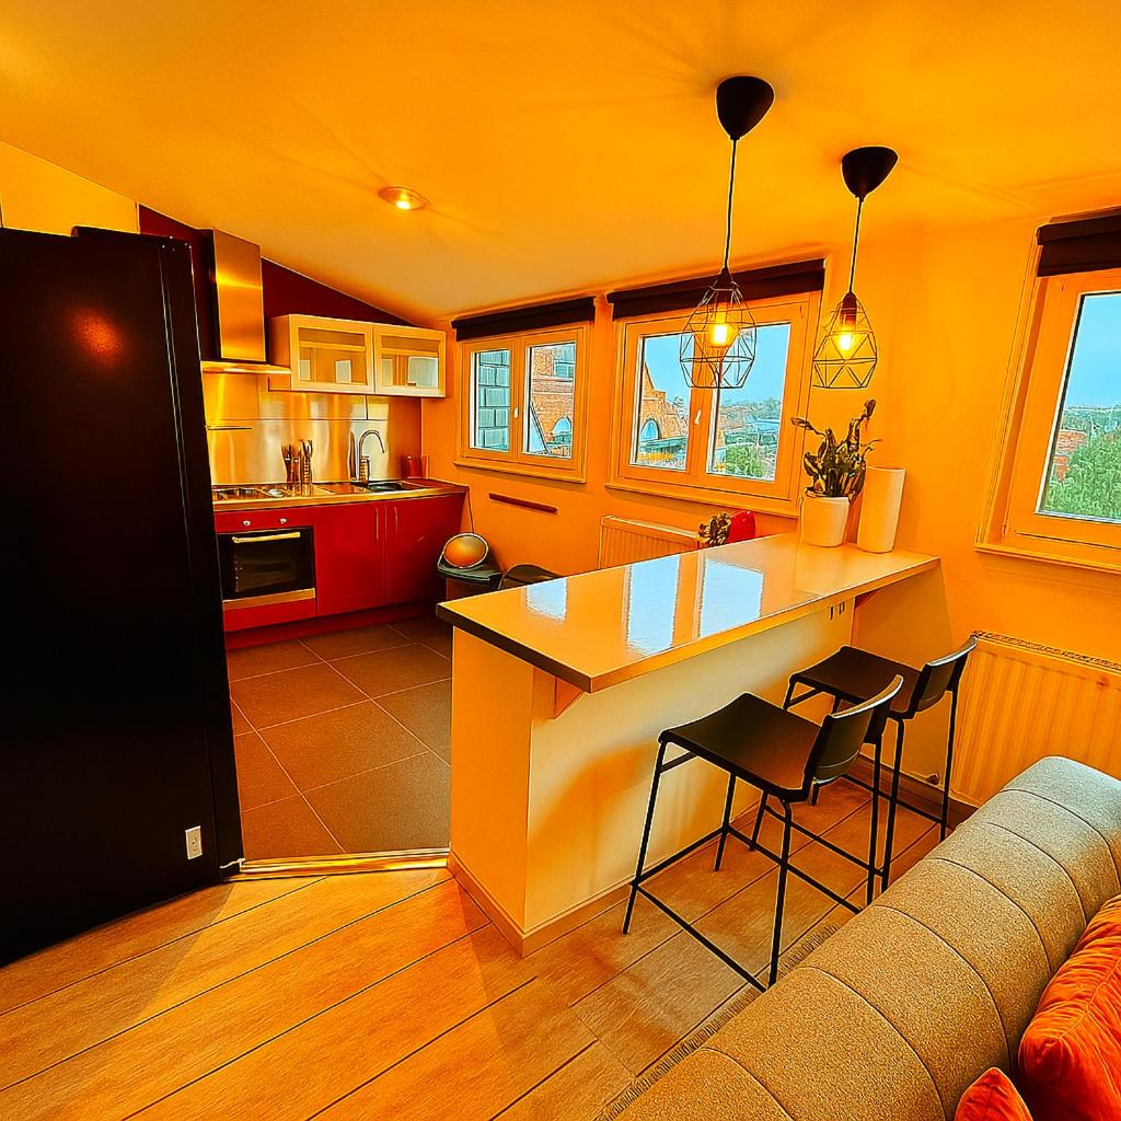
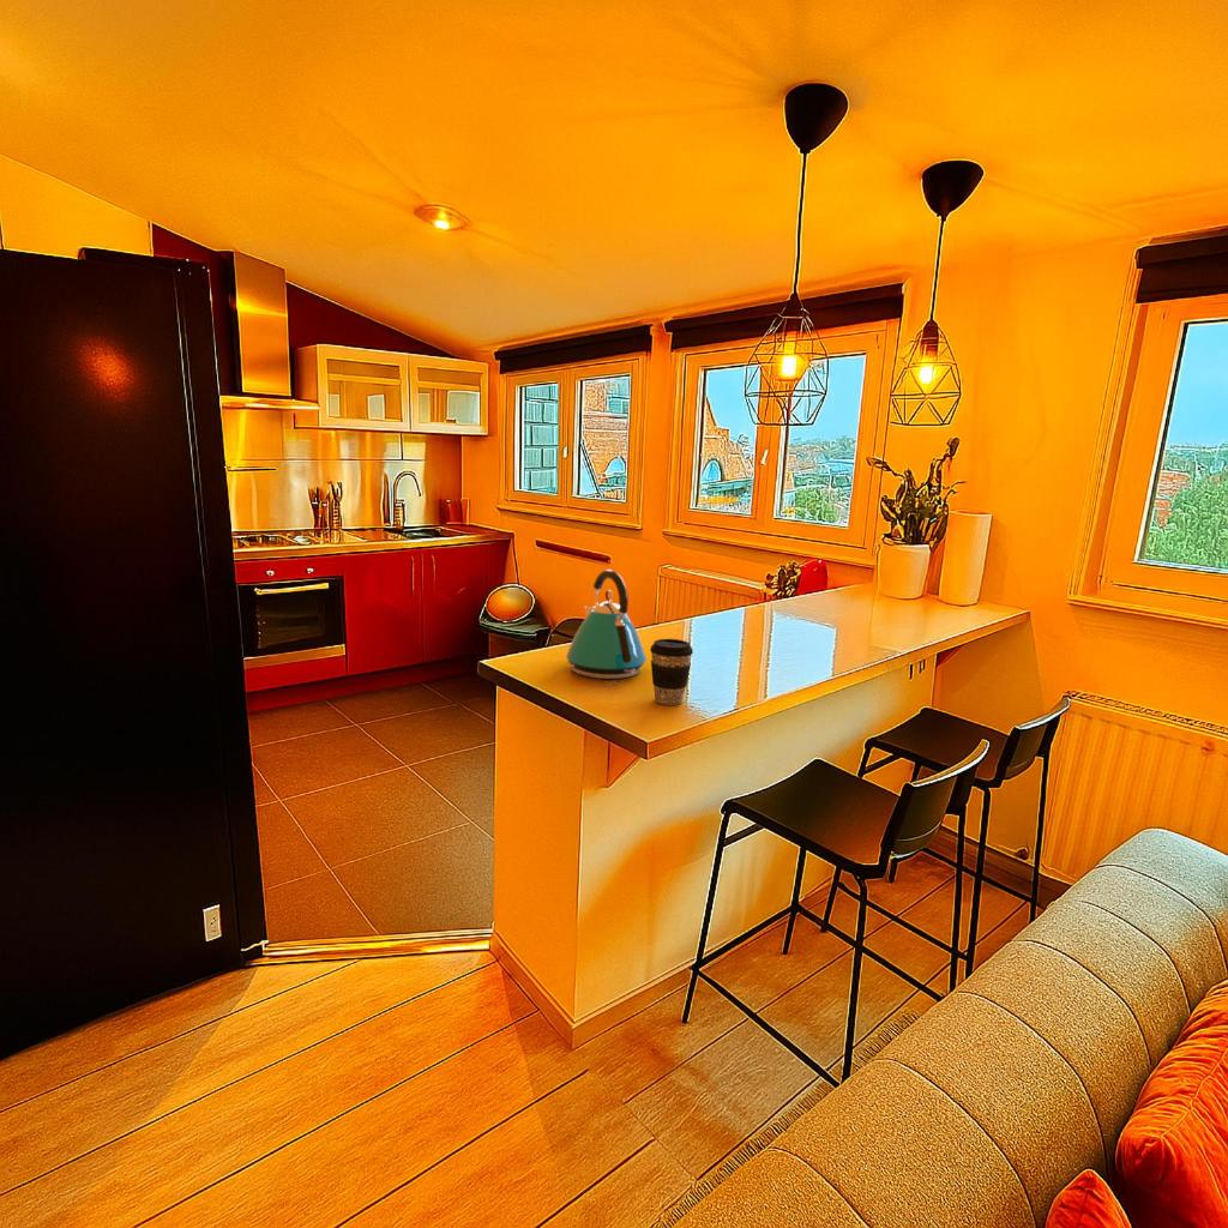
+ kettle [565,568,648,680]
+ coffee cup [649,638,694,706]
